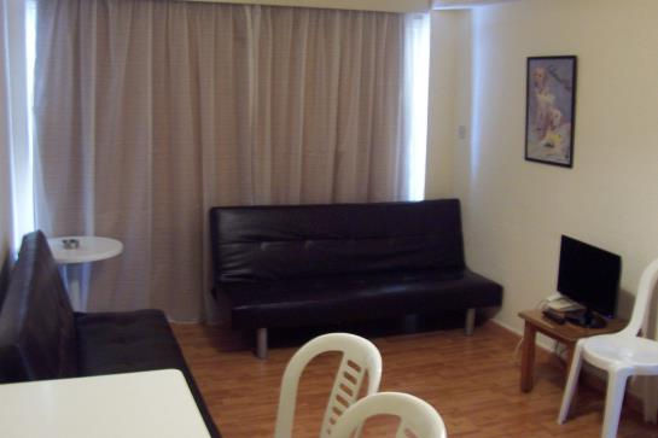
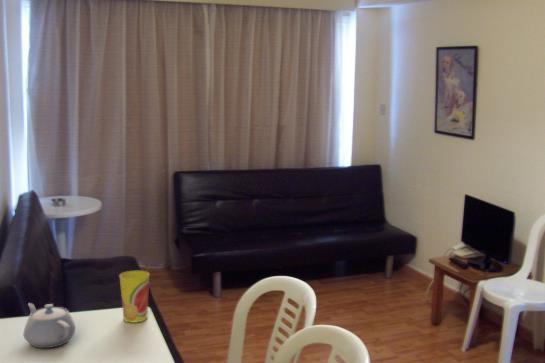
+ teapot [22,302,76,349]
+ cup [118,270,150,324]
